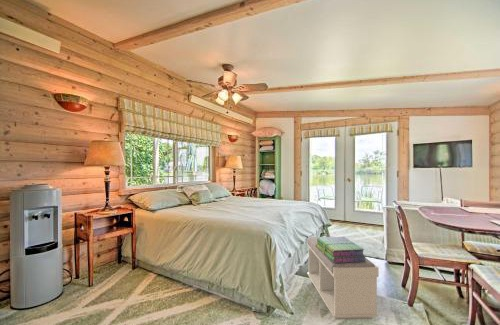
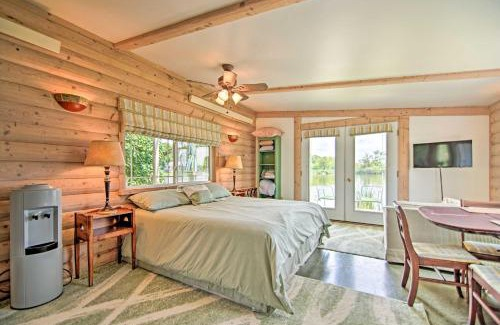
- stack of books [315,236,367,263]
- bench [306,236,380,320]
